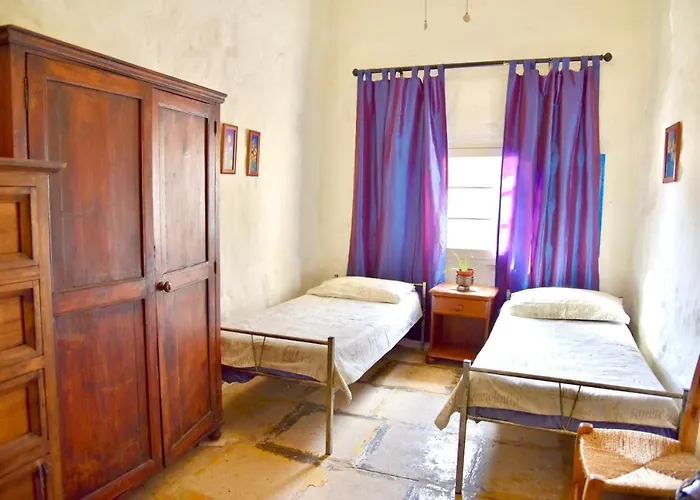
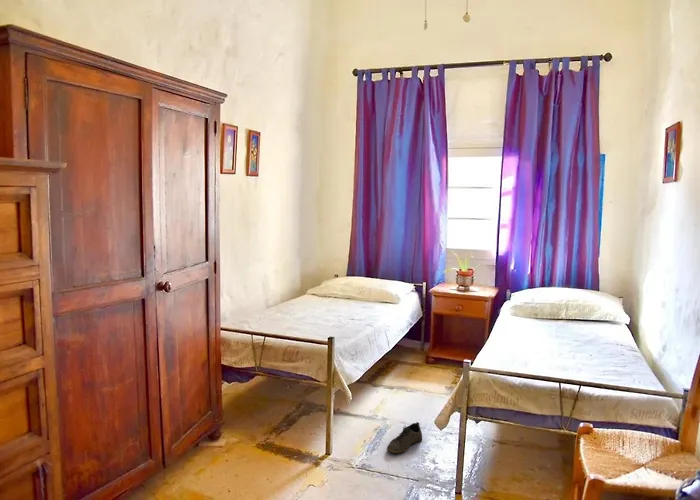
+ shoe [386,421,423,455]
